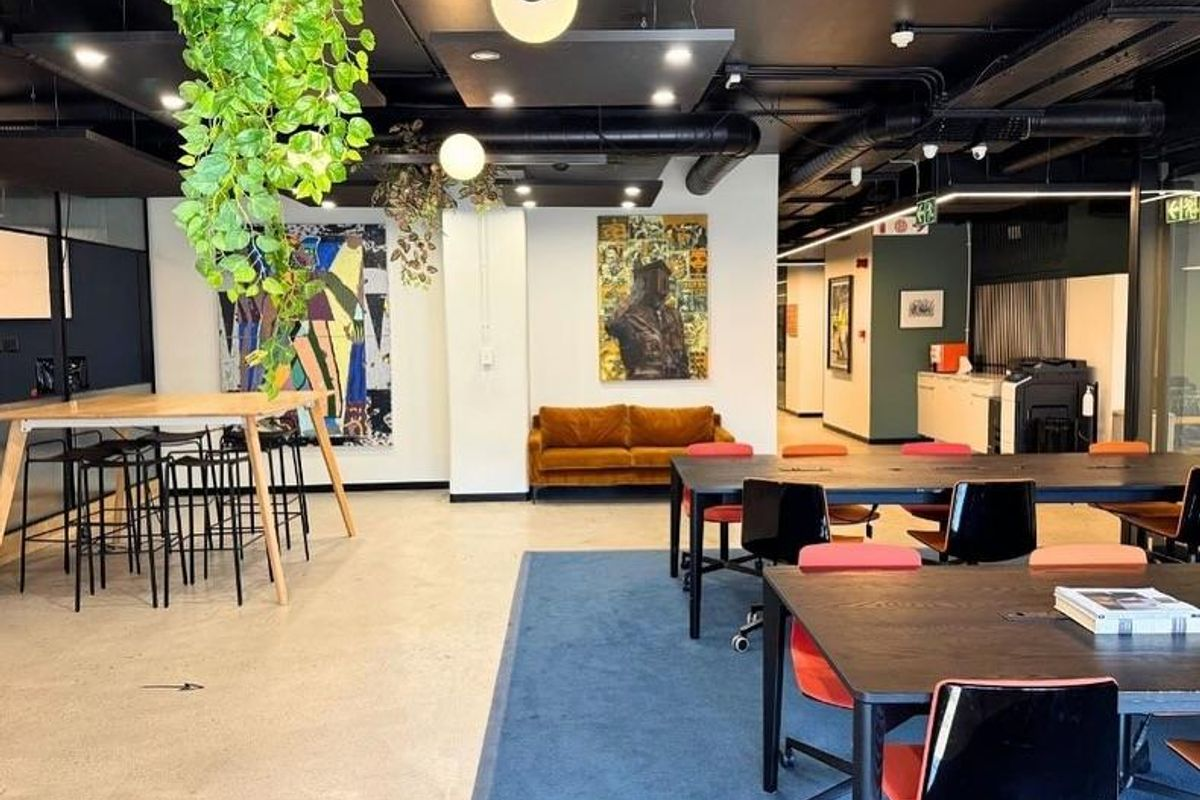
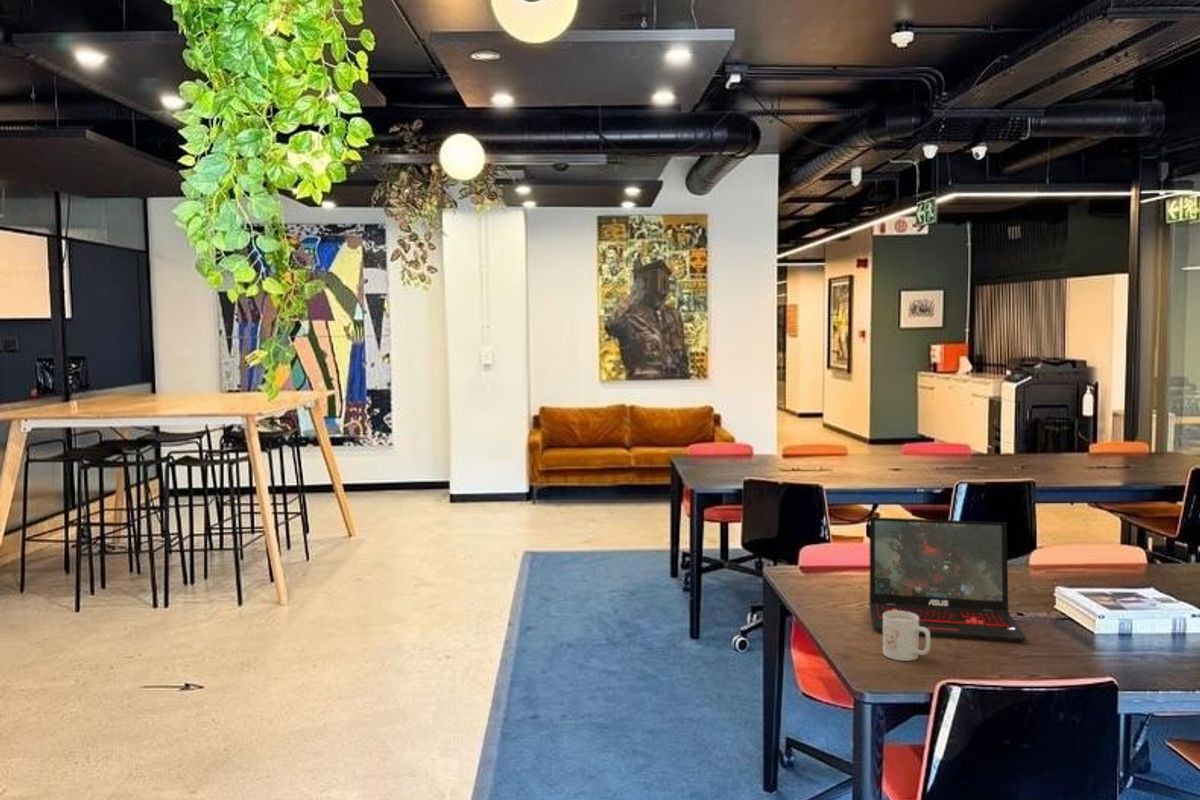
+ laptop [868,516,1027,643]
+ mug [882,611,932,662]
